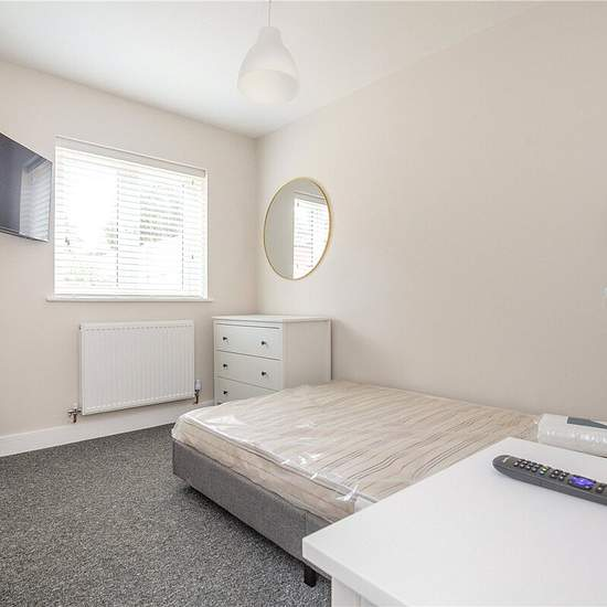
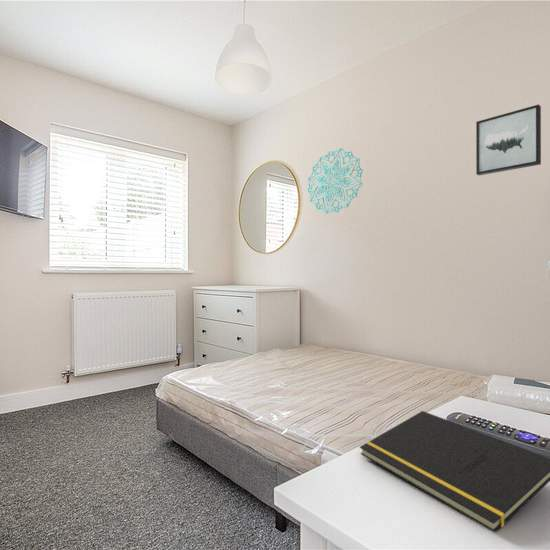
+ notepad [359,410,550,533]
+ wall art [475,104,542,176]
+ wall decoration [307,147,364,215]
